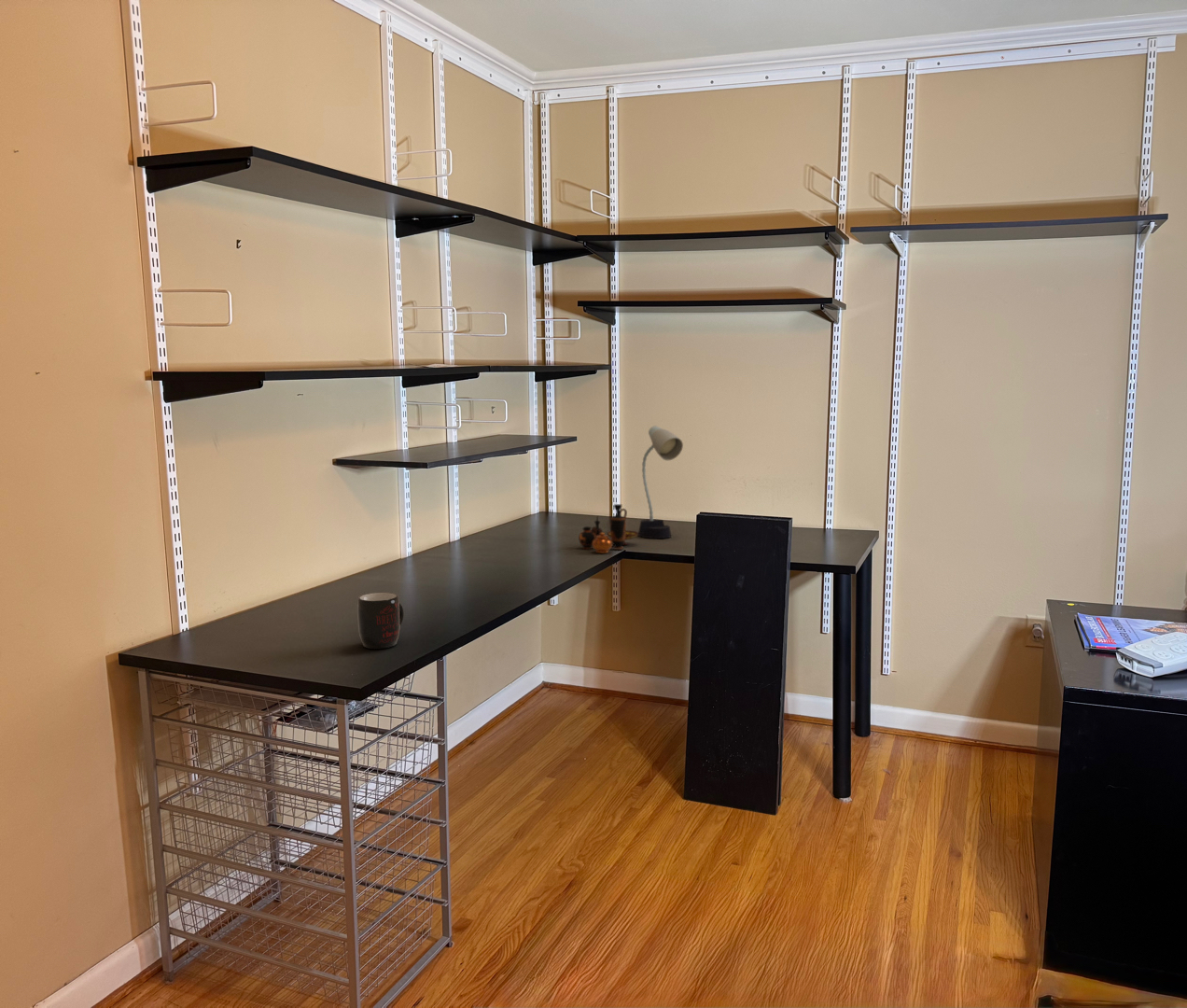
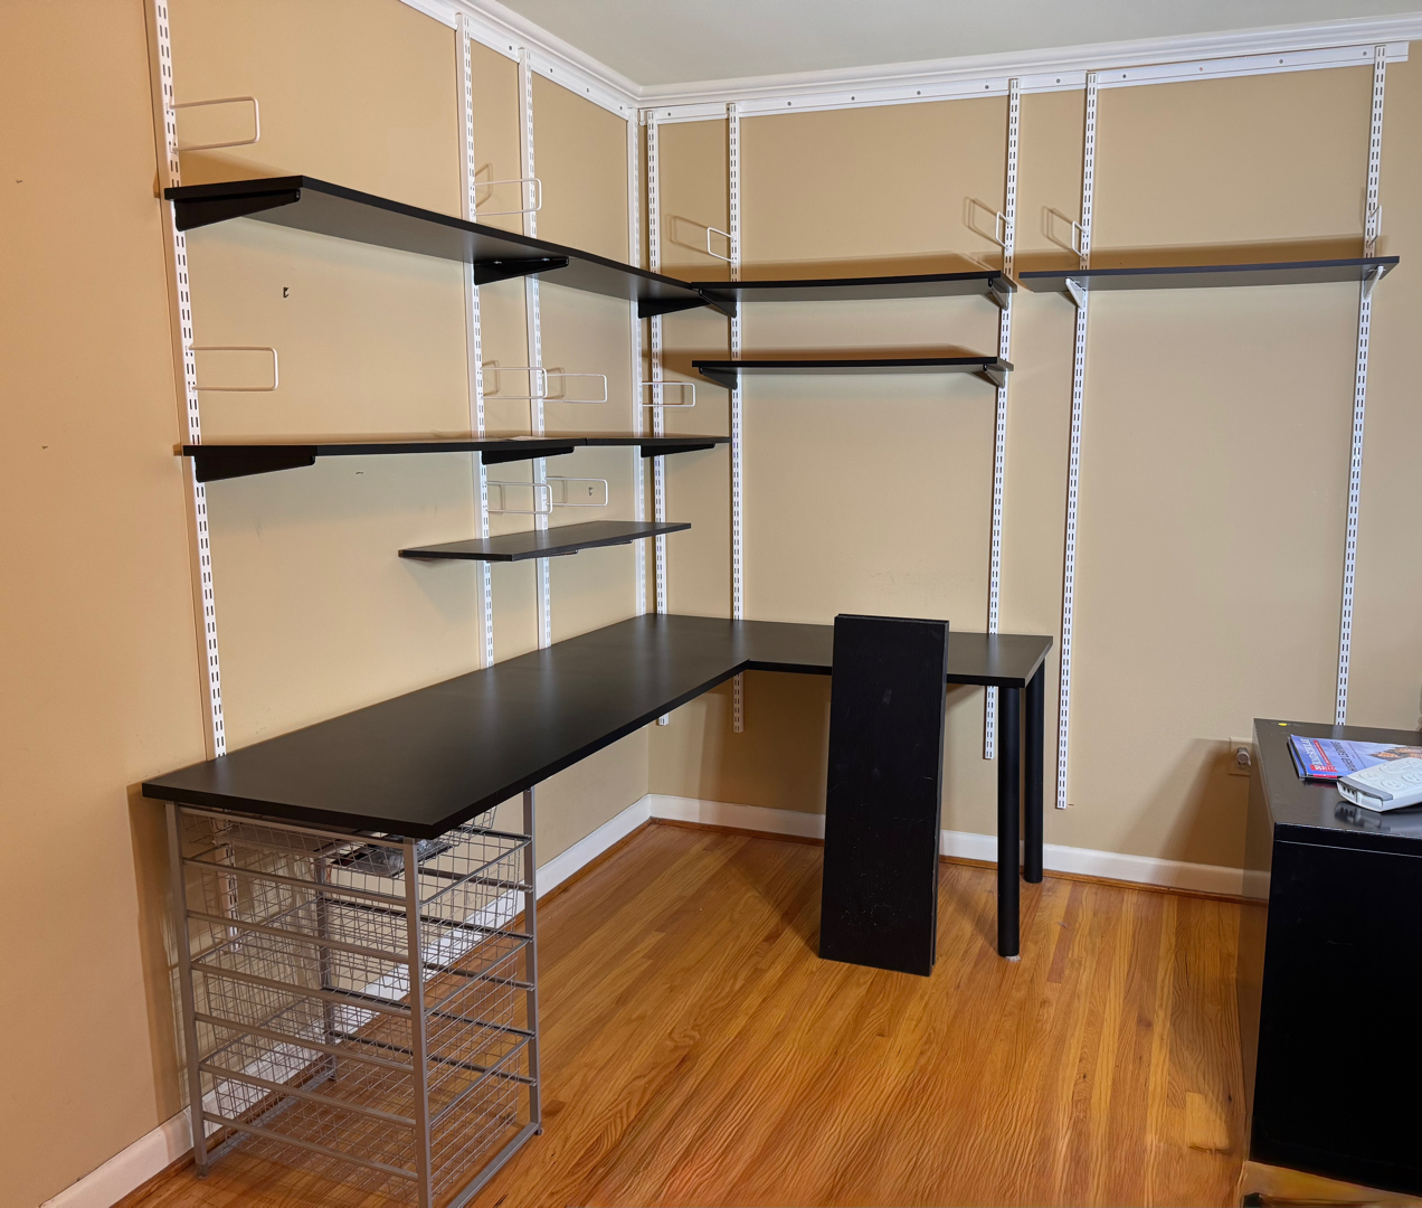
- mug [356,592,405,650]
- vase [578,503,638,553]
- desk lamp [637,425,684,539]
